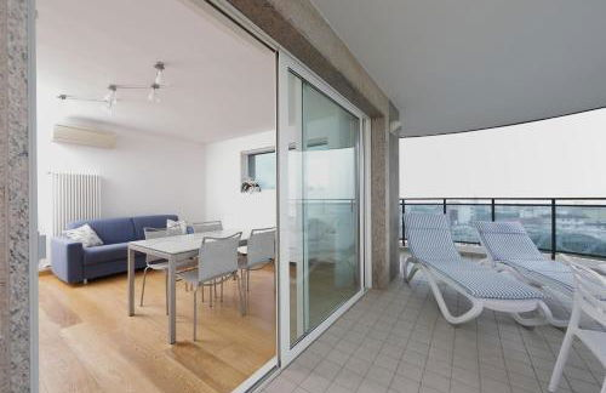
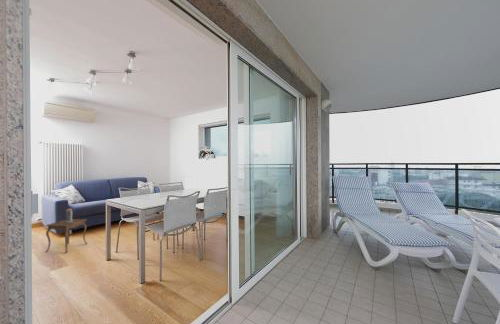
+ side table [45,206,88,254]
